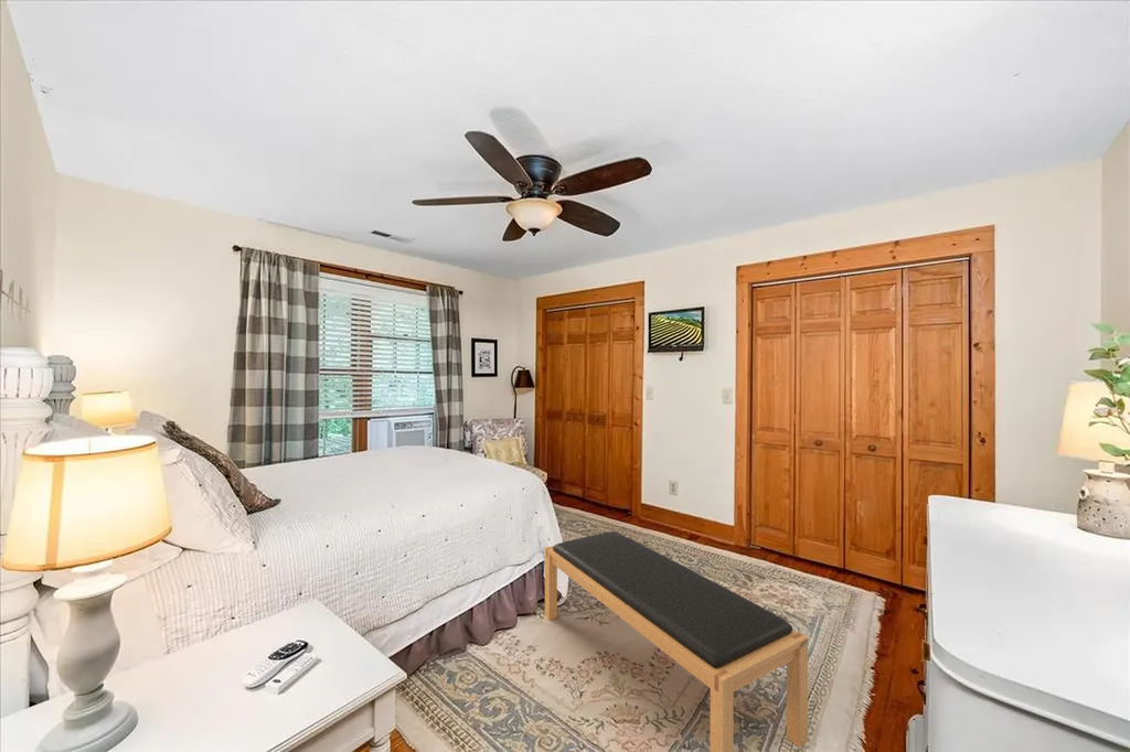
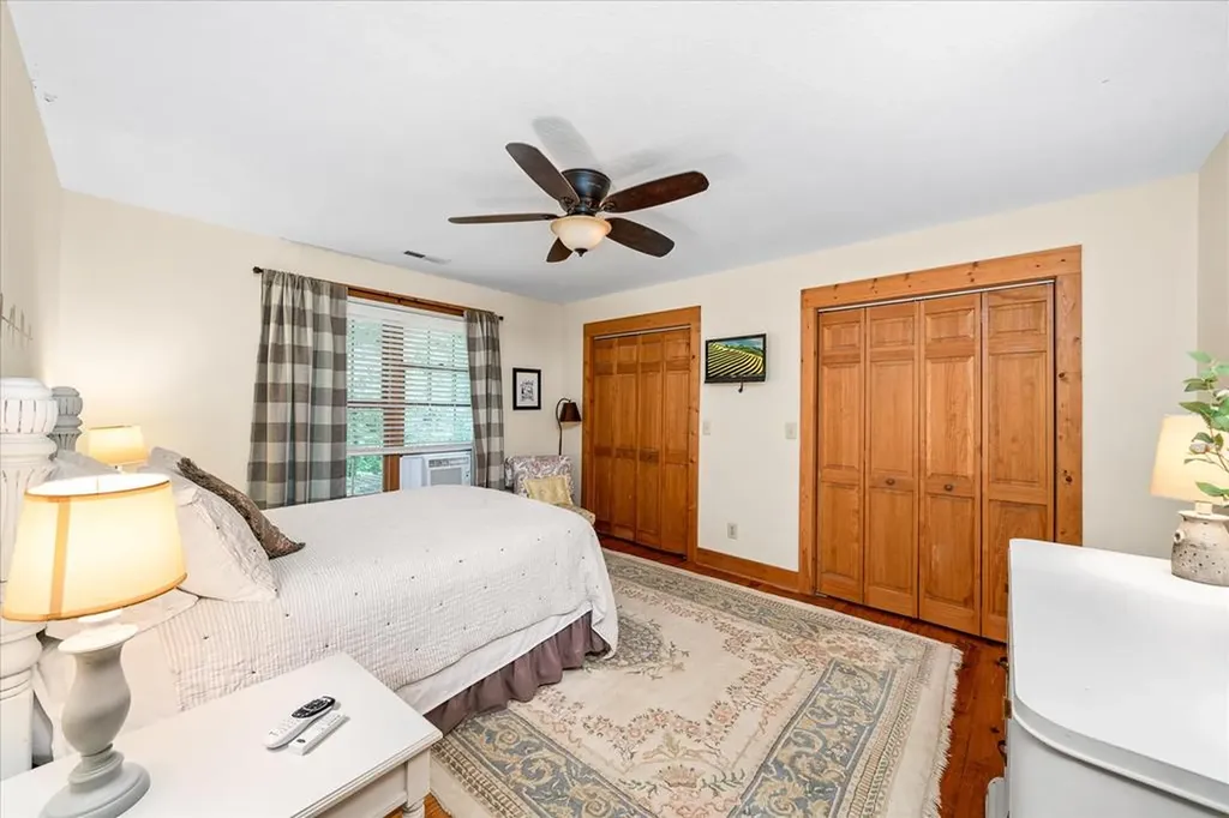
- bench [544,530,809,752]
